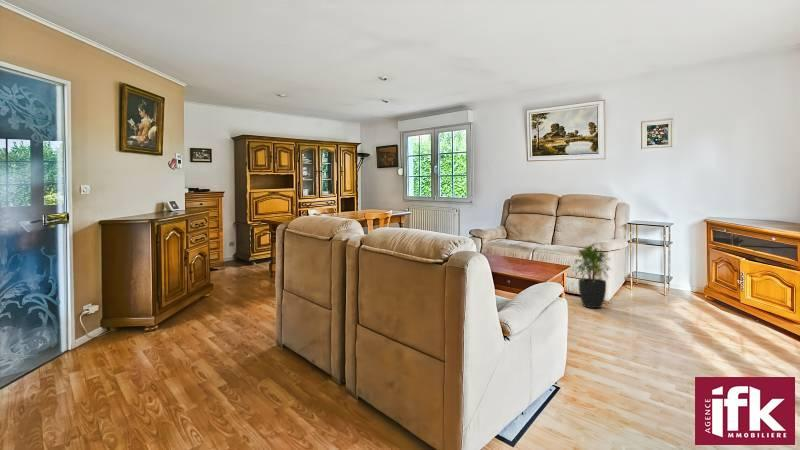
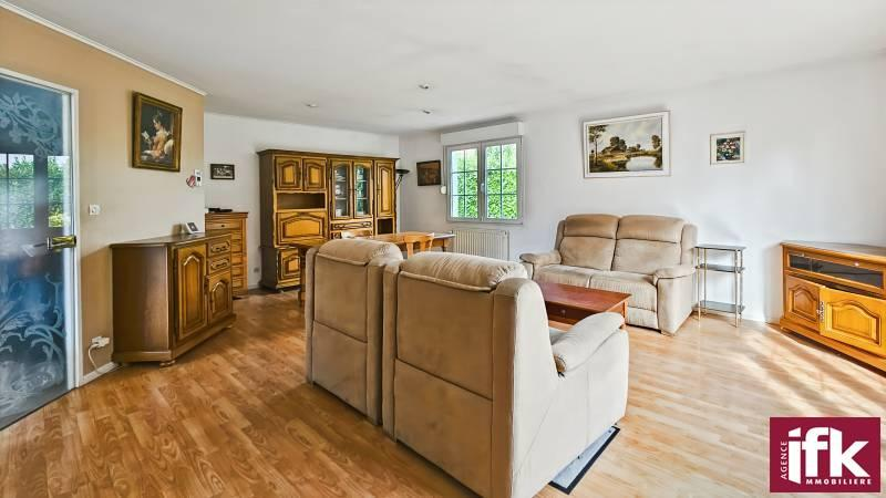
- potted plant [572,245,613,309]
